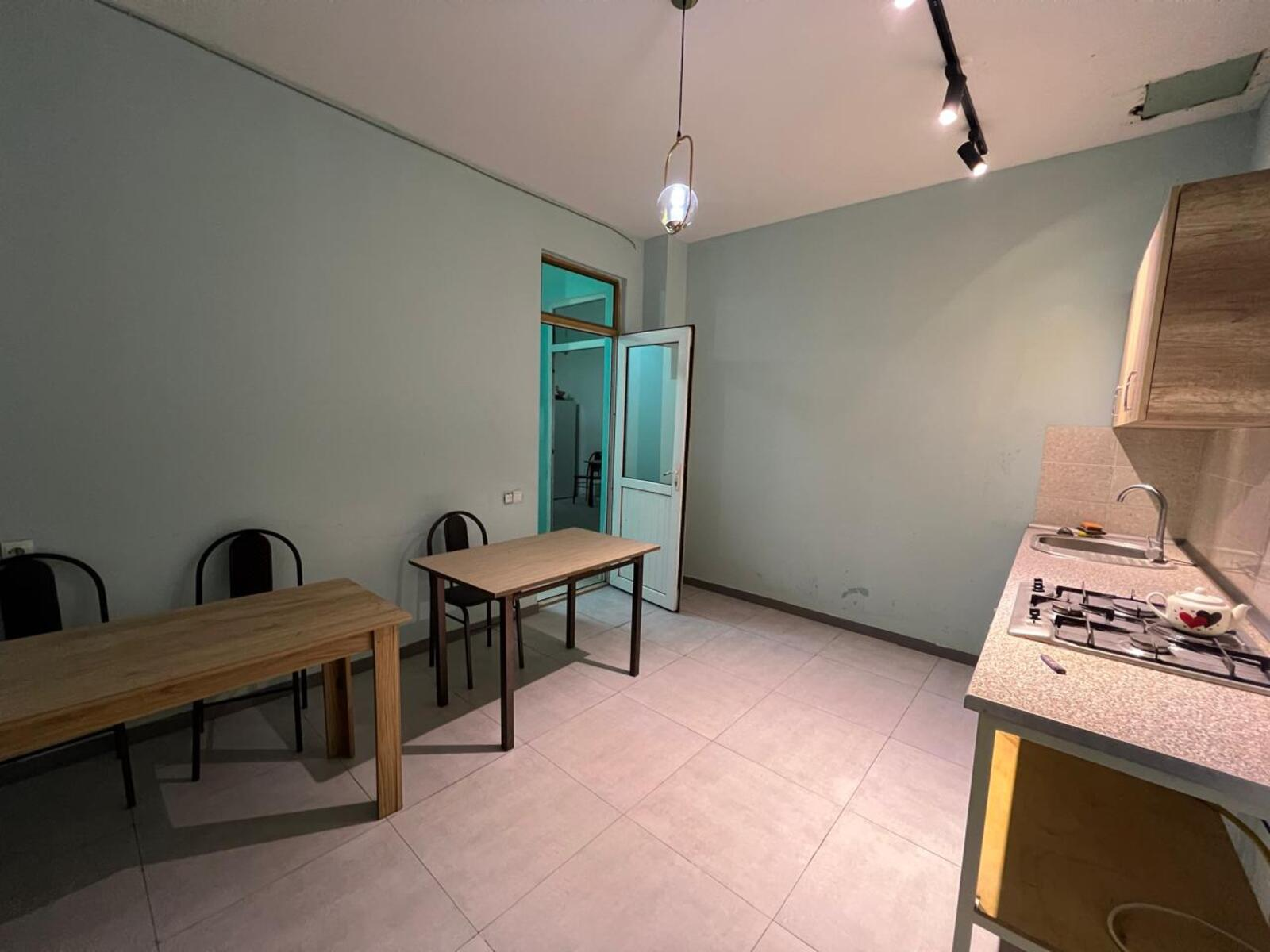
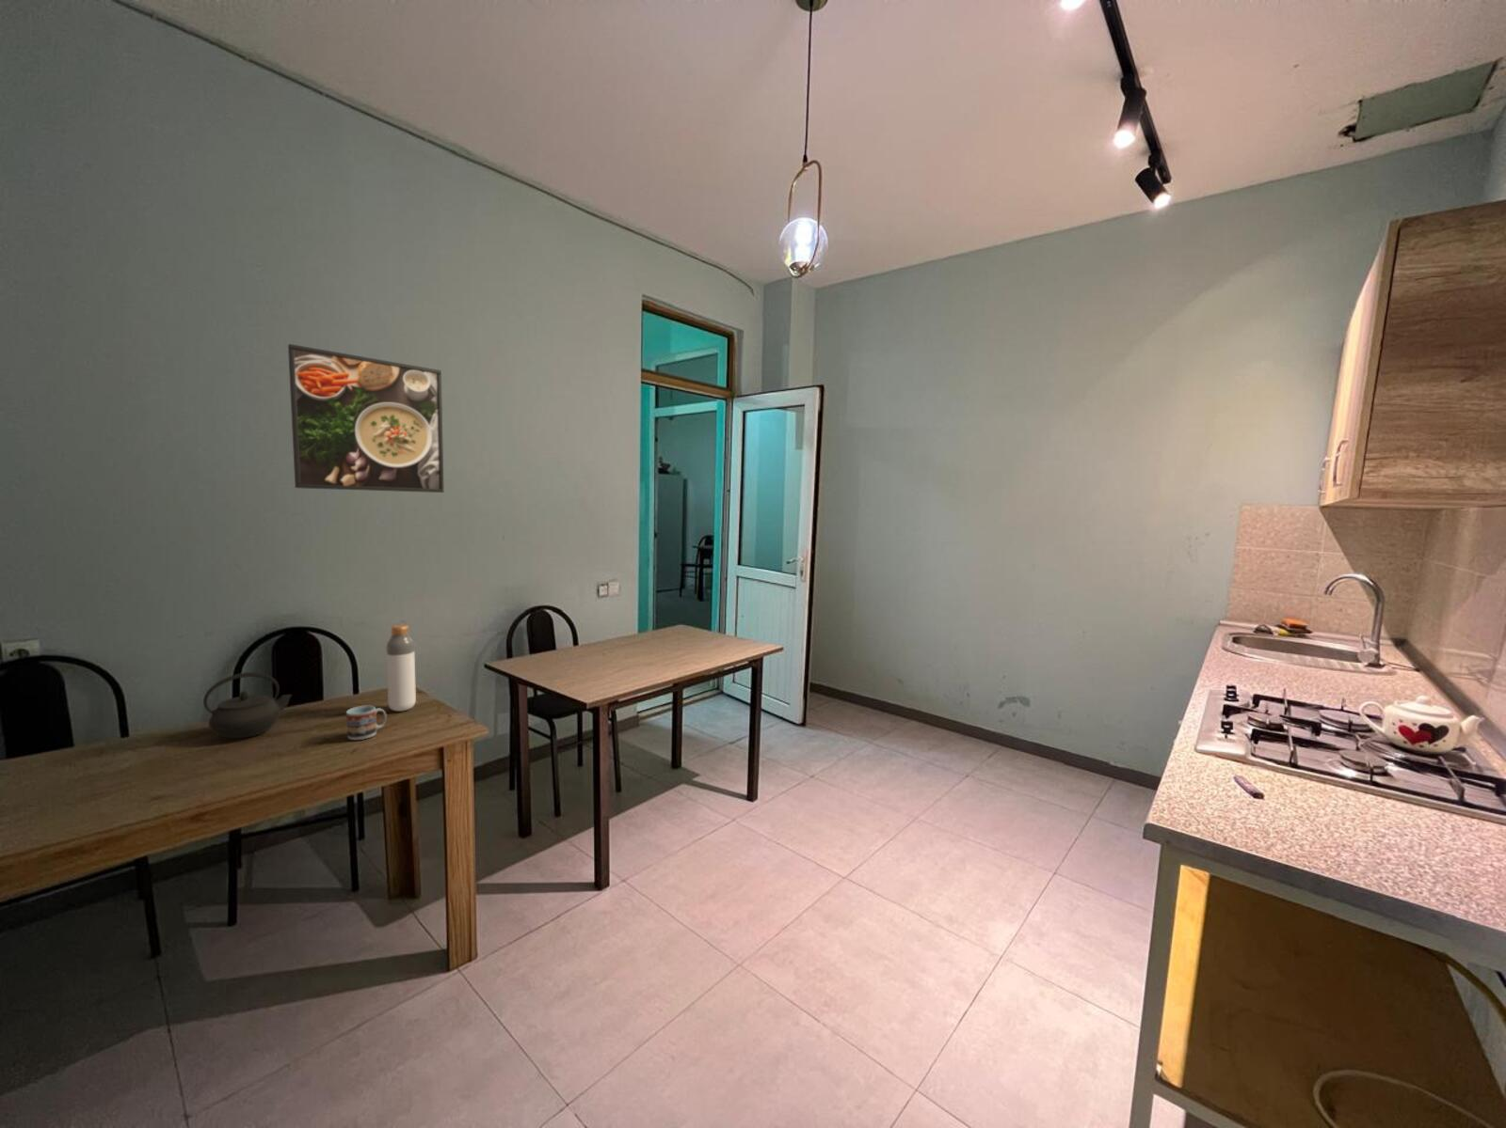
+ cup [345,705,388,741]
+ kettle [203,671,293,739]
+ bottle [385,623,417,712]
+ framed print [287,344,445,494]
